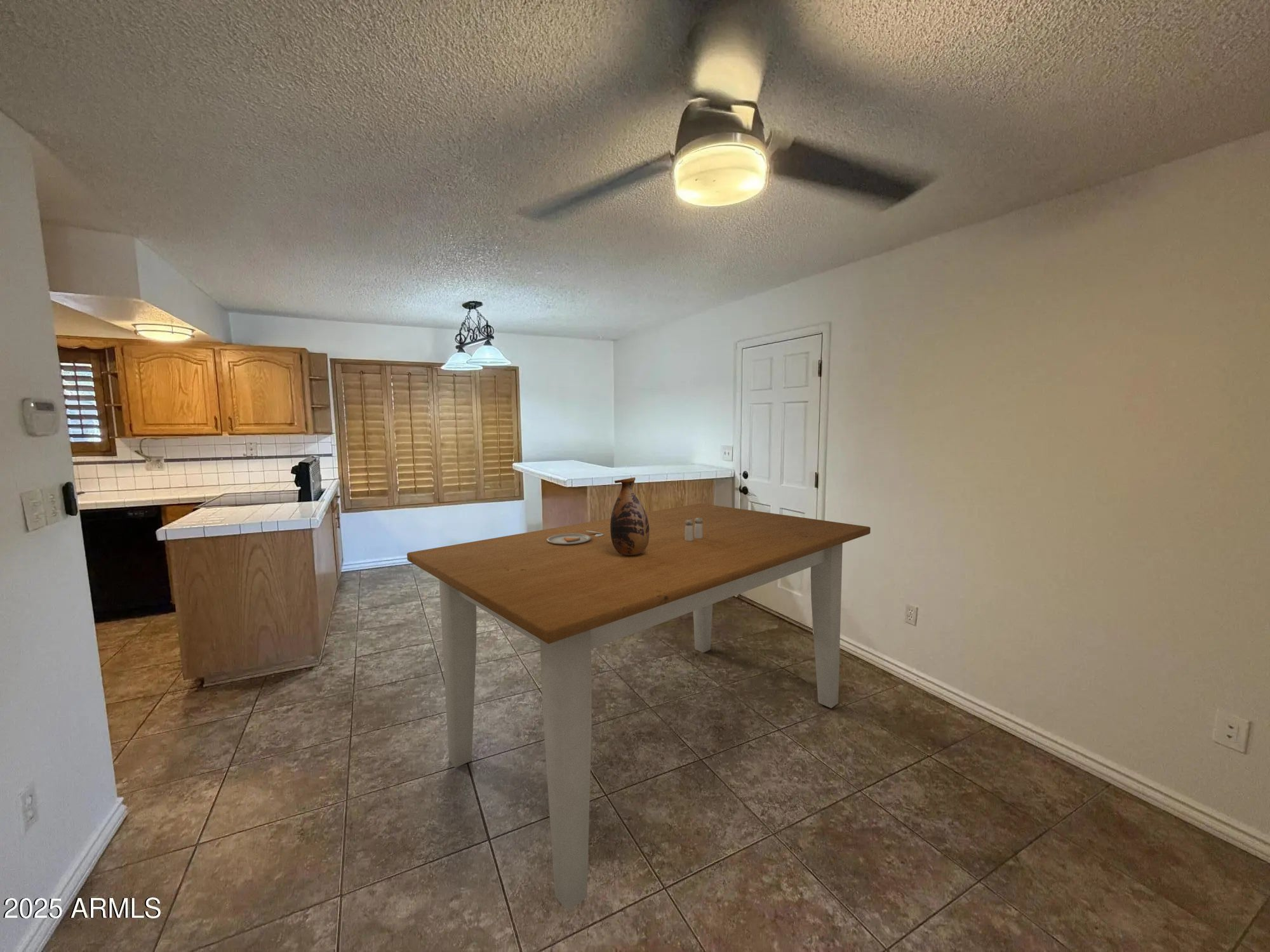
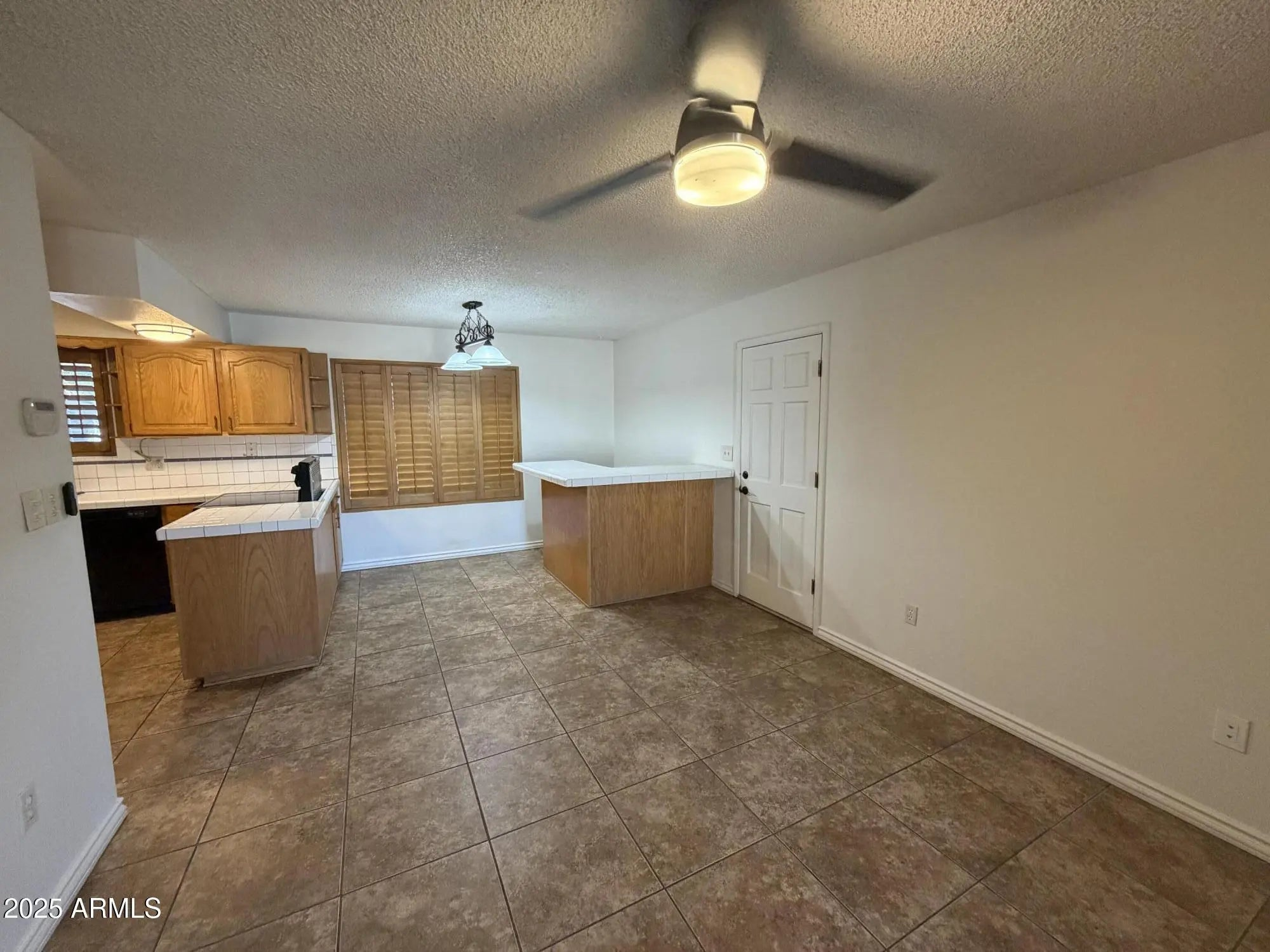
- table [406,503,871,912]
- vase [610,477,650,555]
- dinner plate [547,531,604,545]
- salt and pepper shaker [685,518,703,541]
